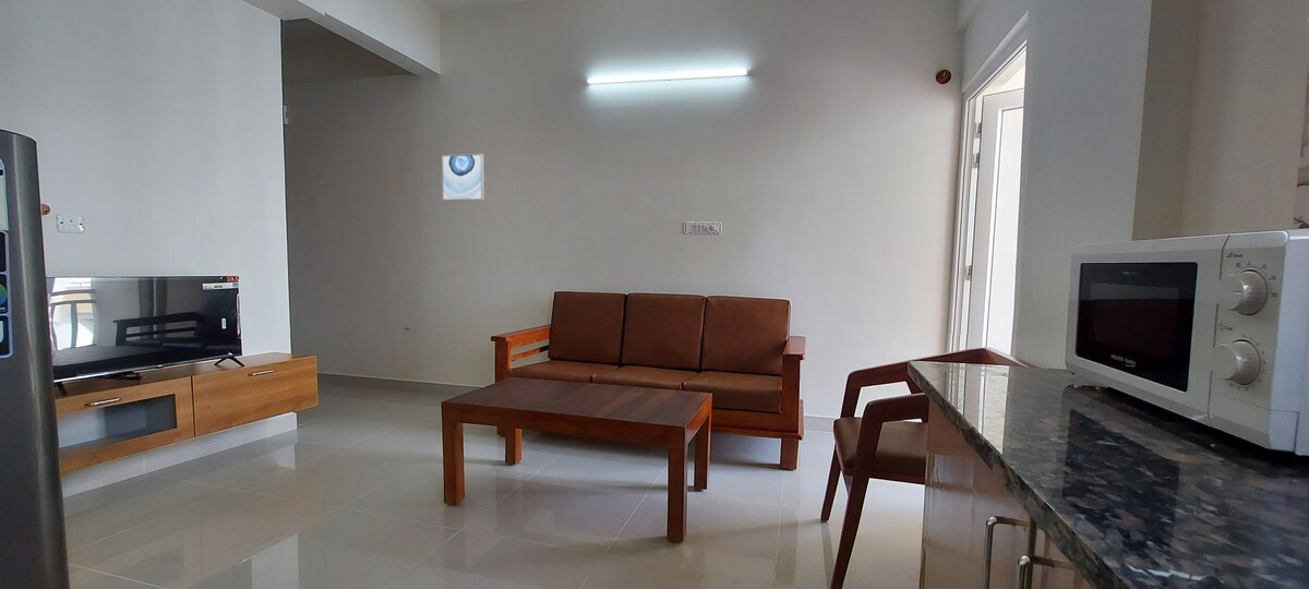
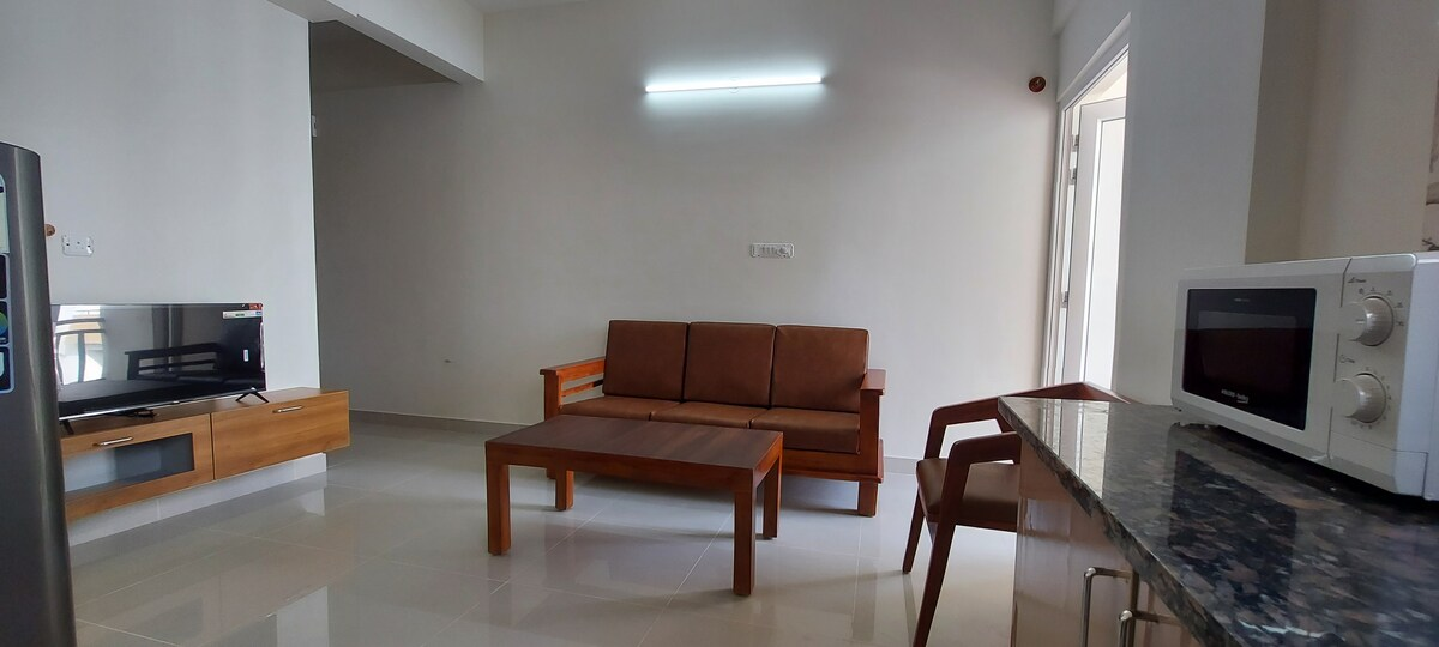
- wall art [441,153,485,202]
